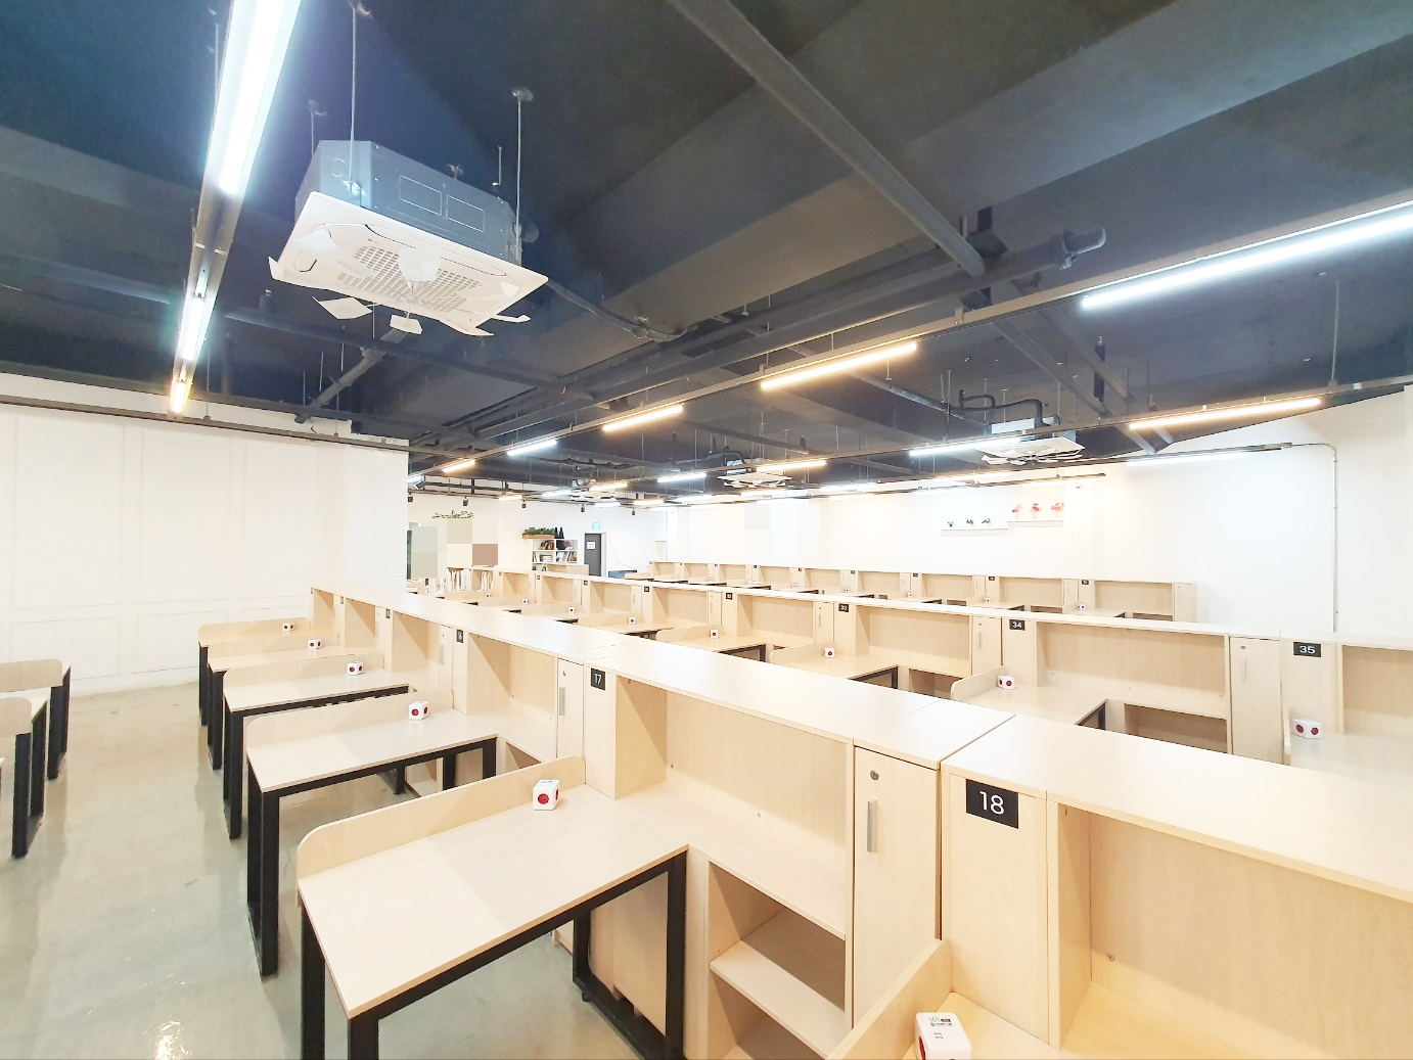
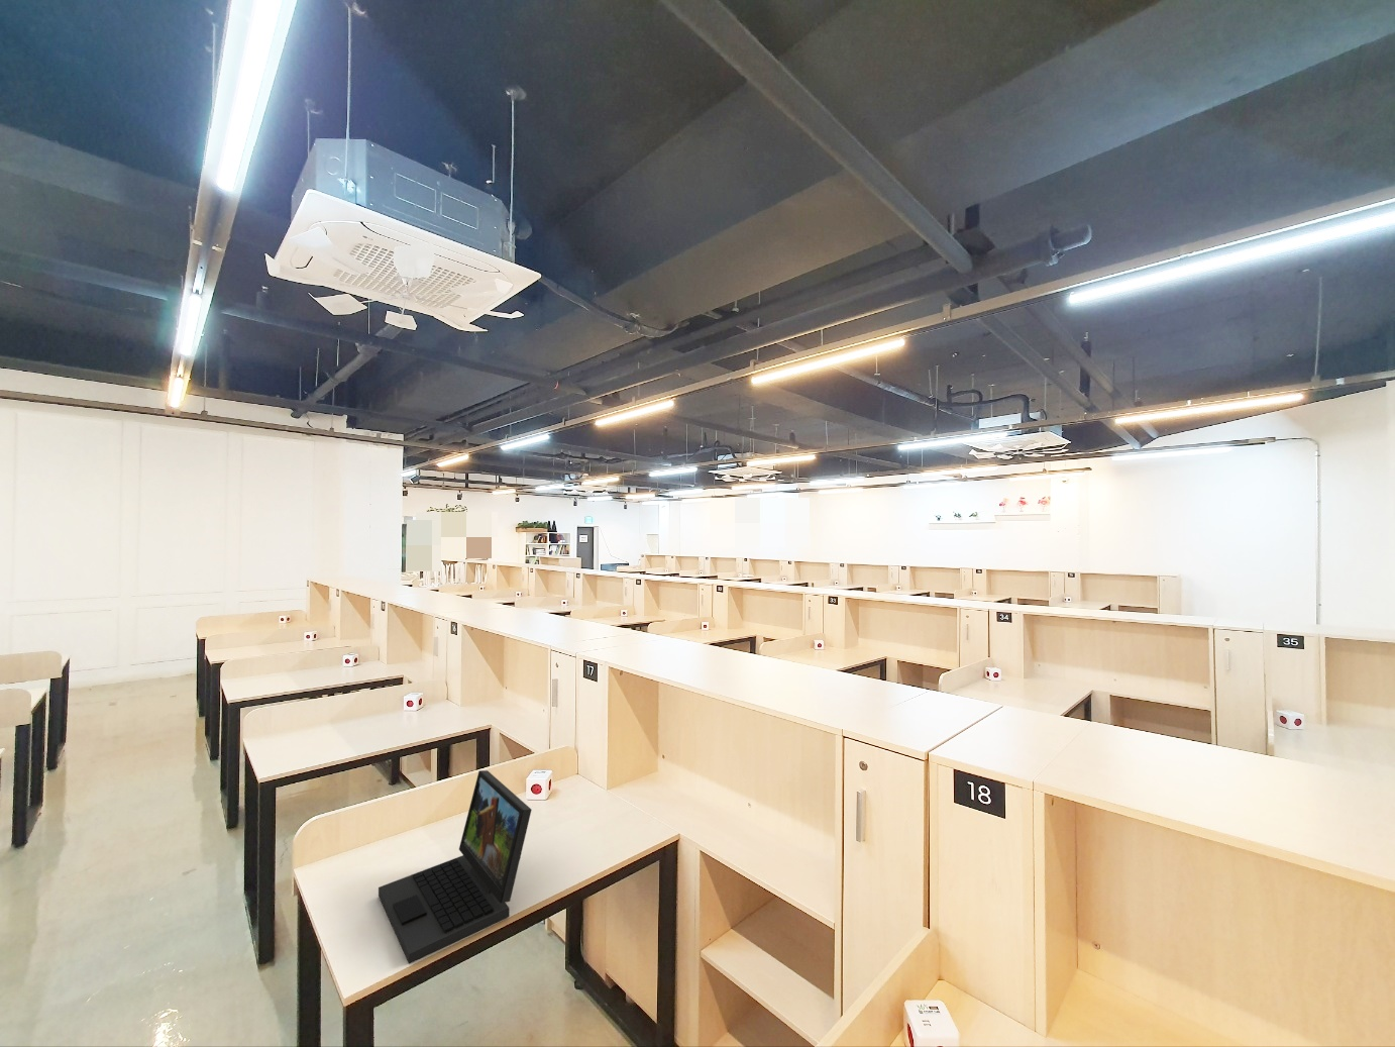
+ laptop [377,770,533,966]
